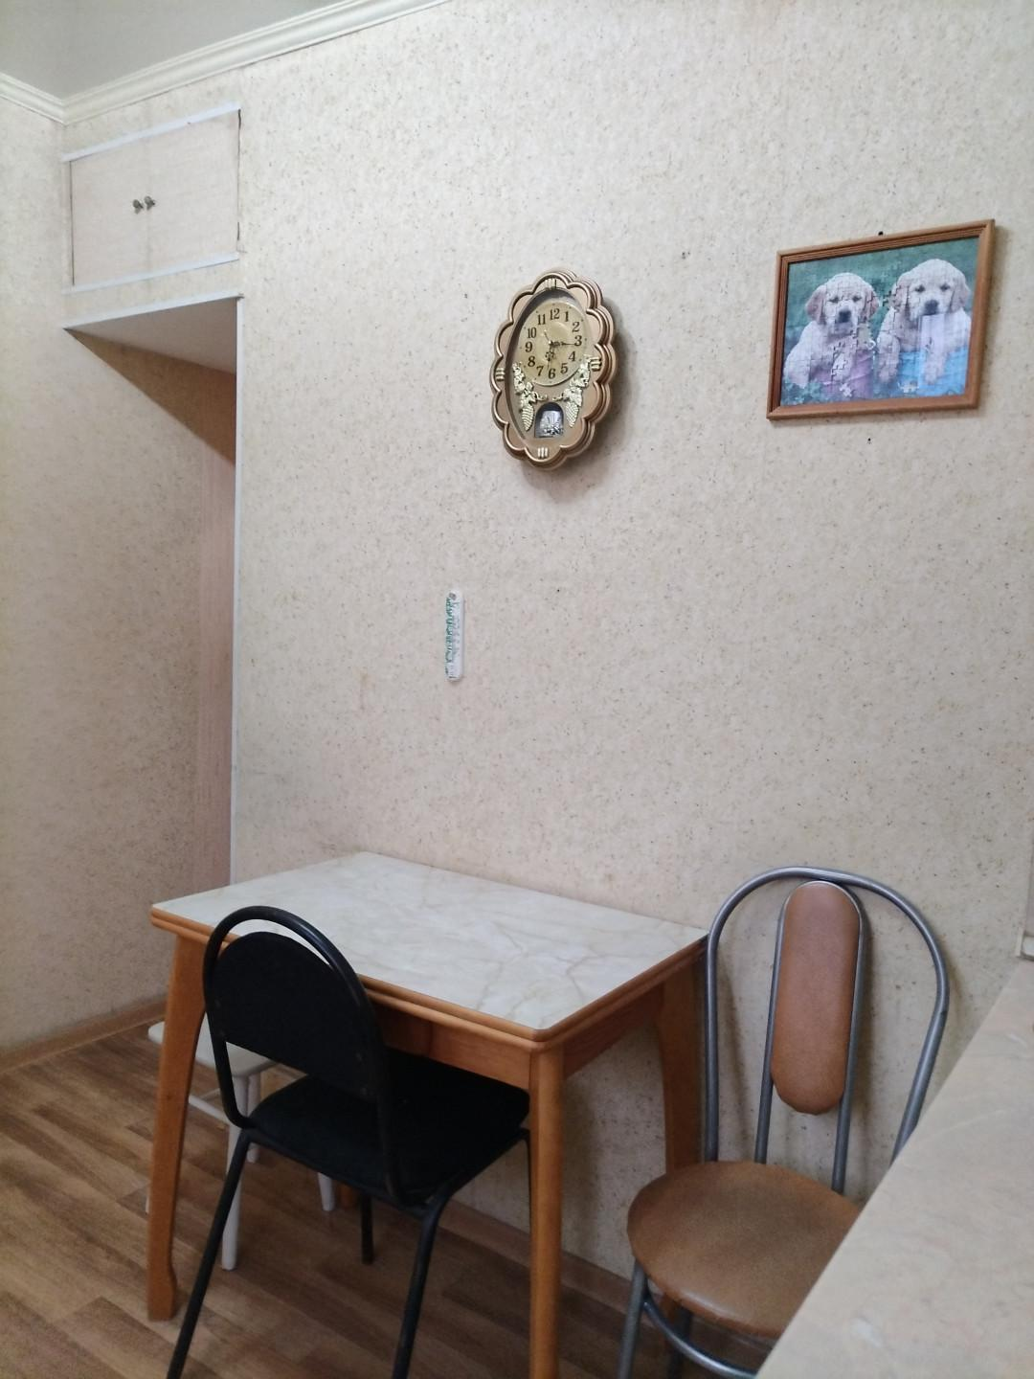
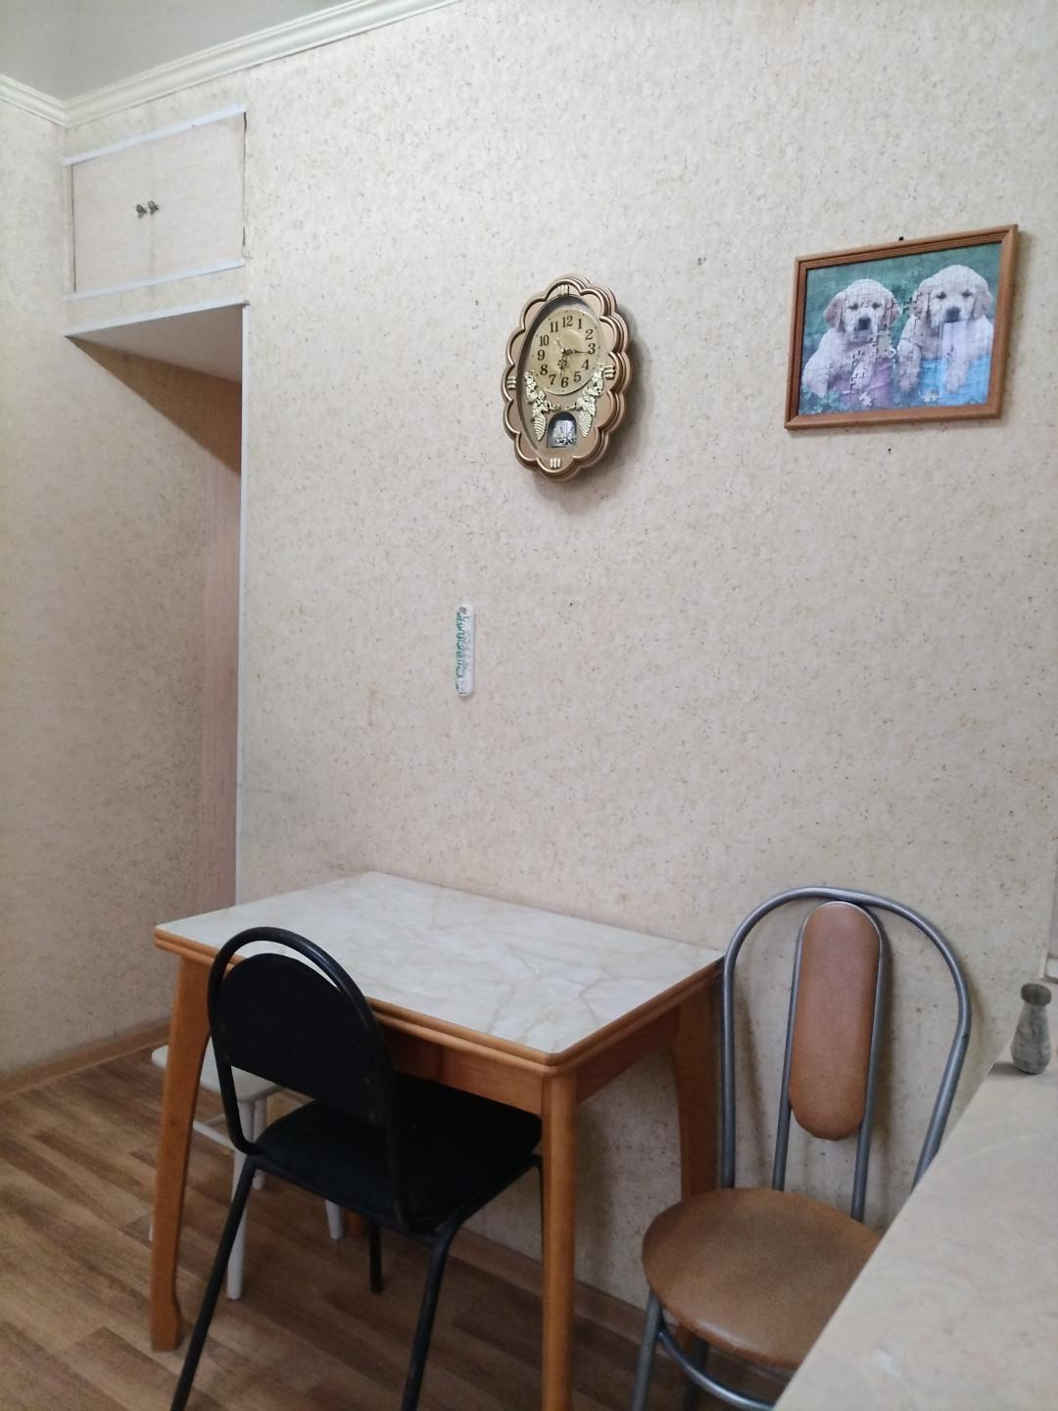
+ salt shaker [1009,982,1054,1074]
